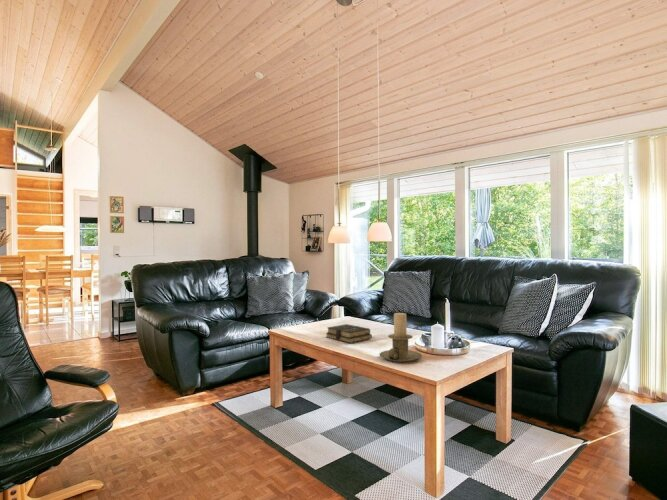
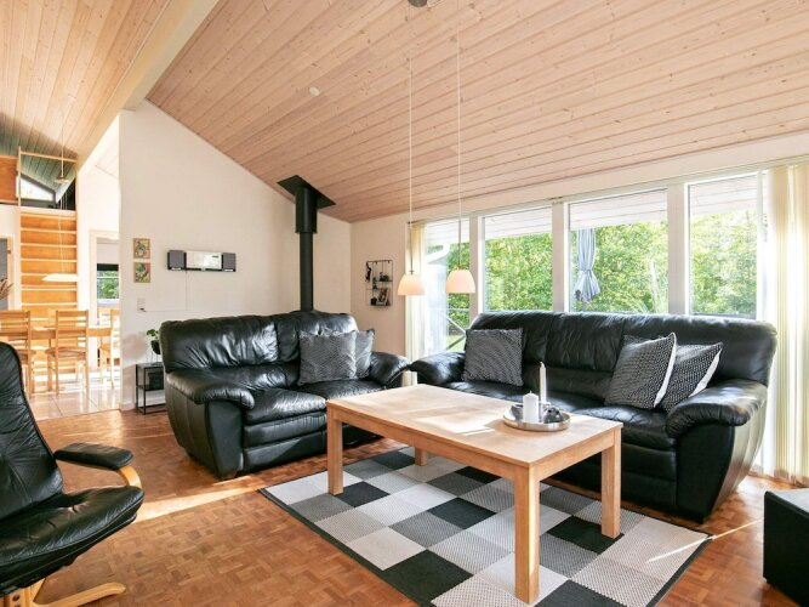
- book [325,323,373,344]
- candle holder [379,312,423,363]
